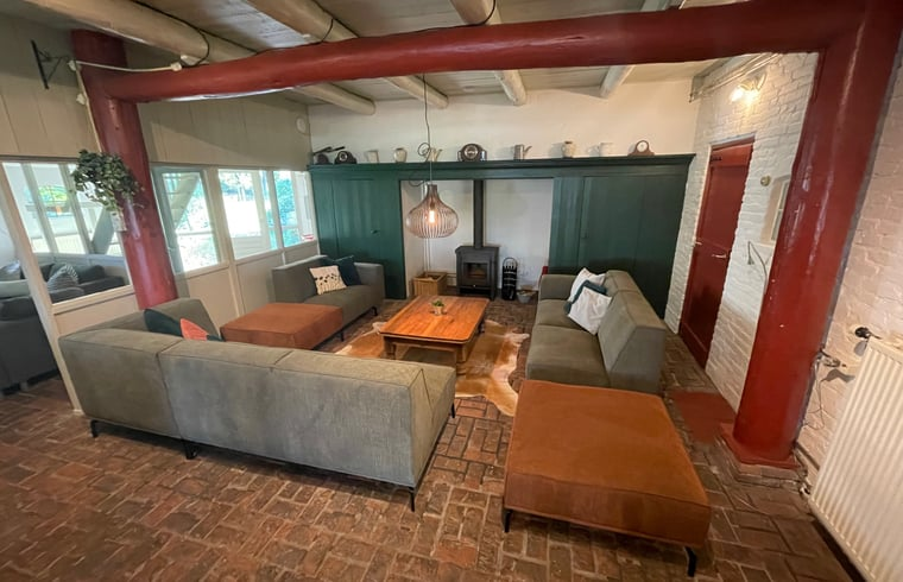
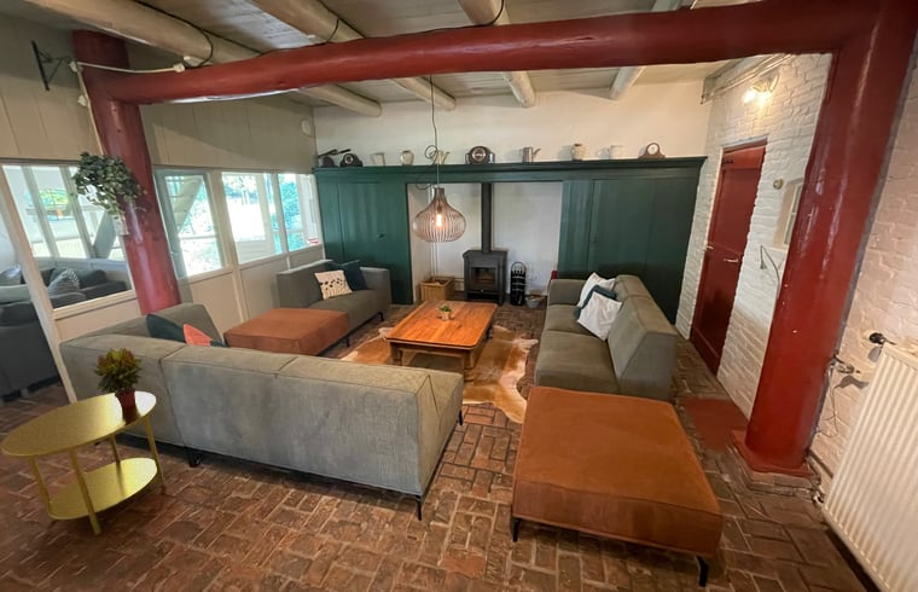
+ side table [0,390,167,535]
+ potted plant [88,347,145,407]
